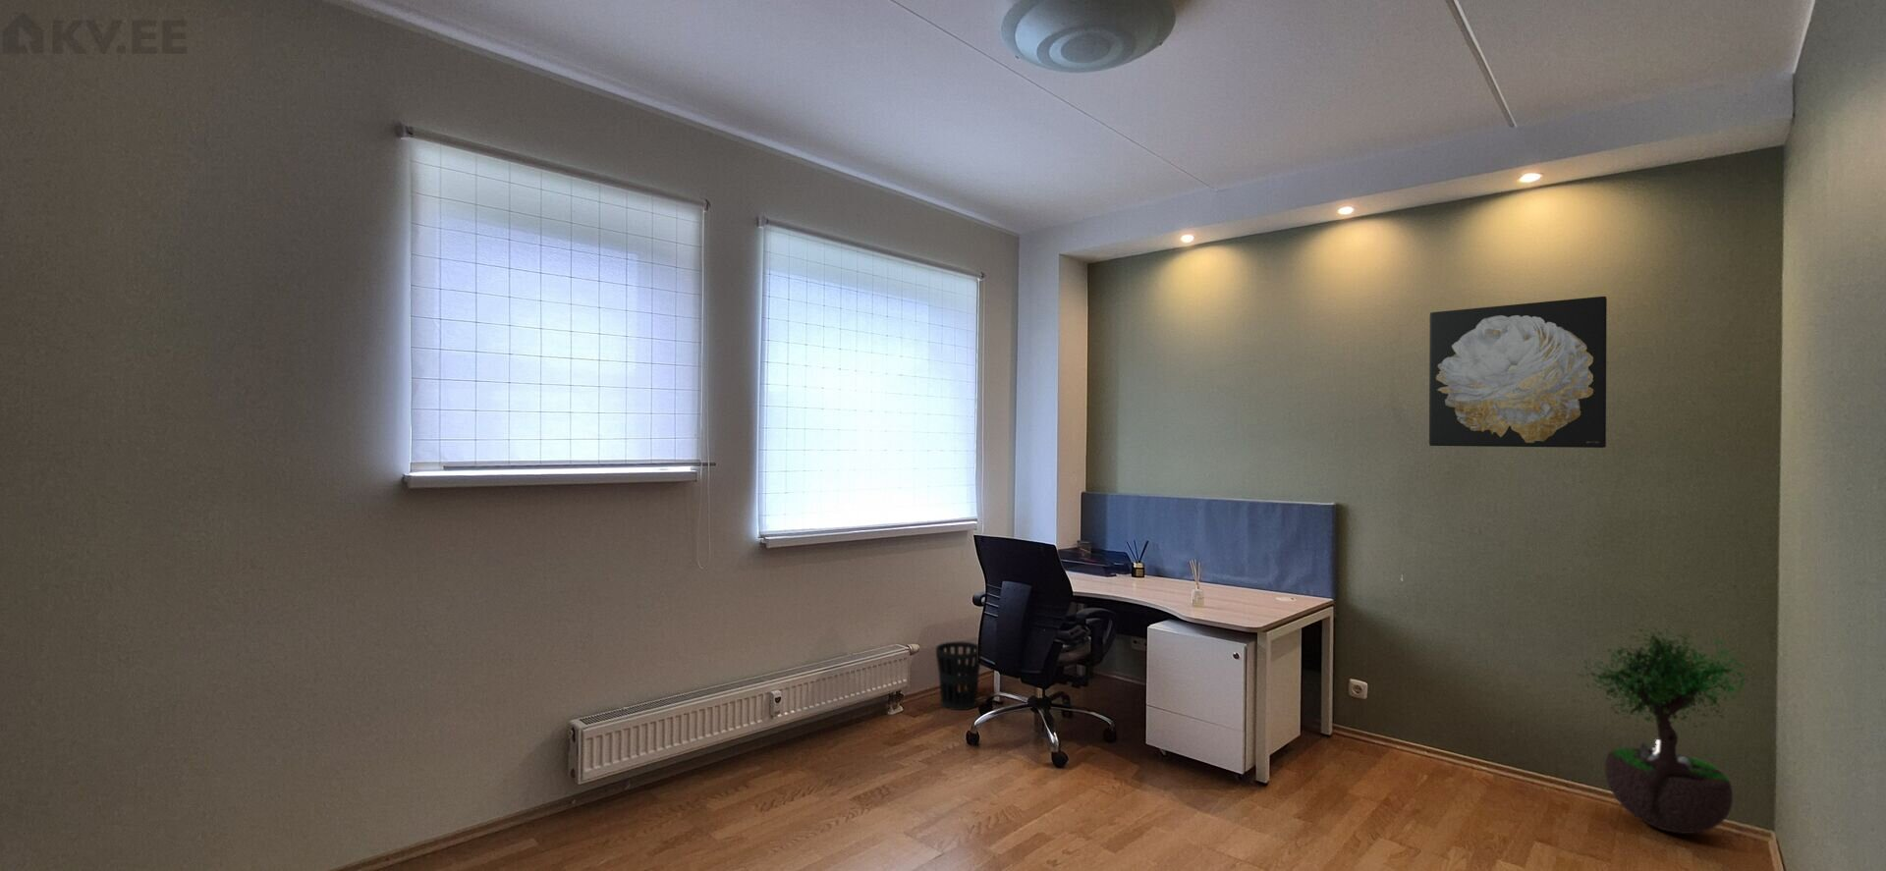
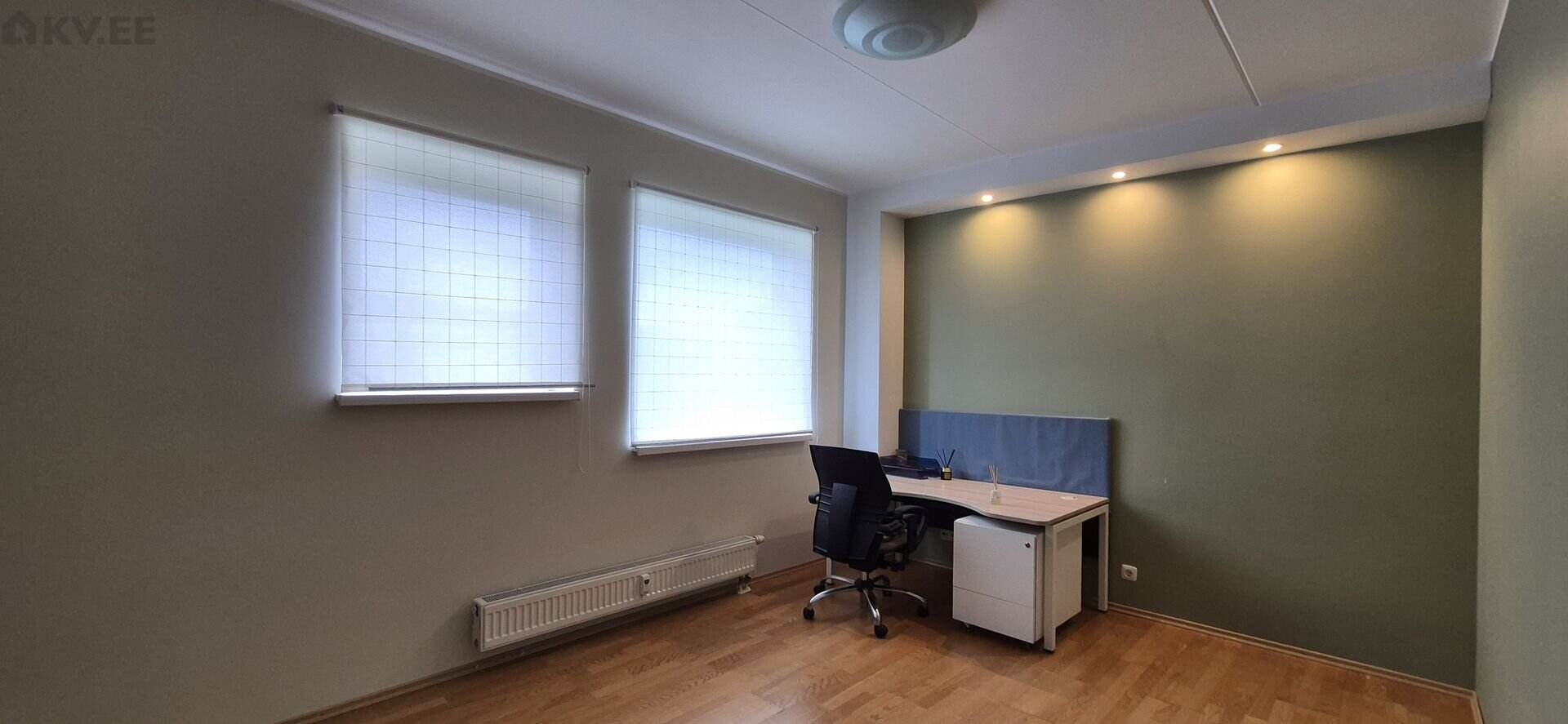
- potted tree [1578,612,1757,835]
- wall art [1428,296,1608,449]
- wastebasket [935,641,981,711]
